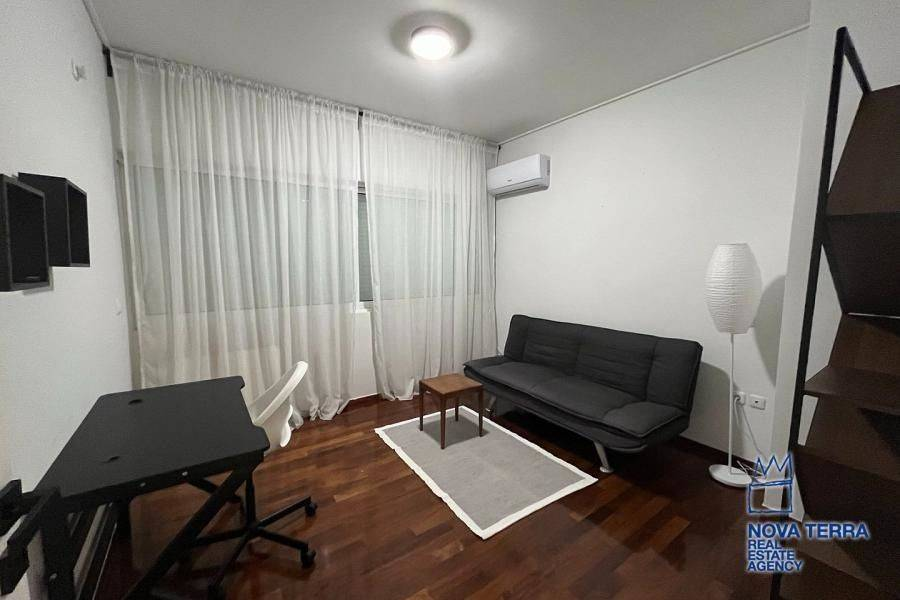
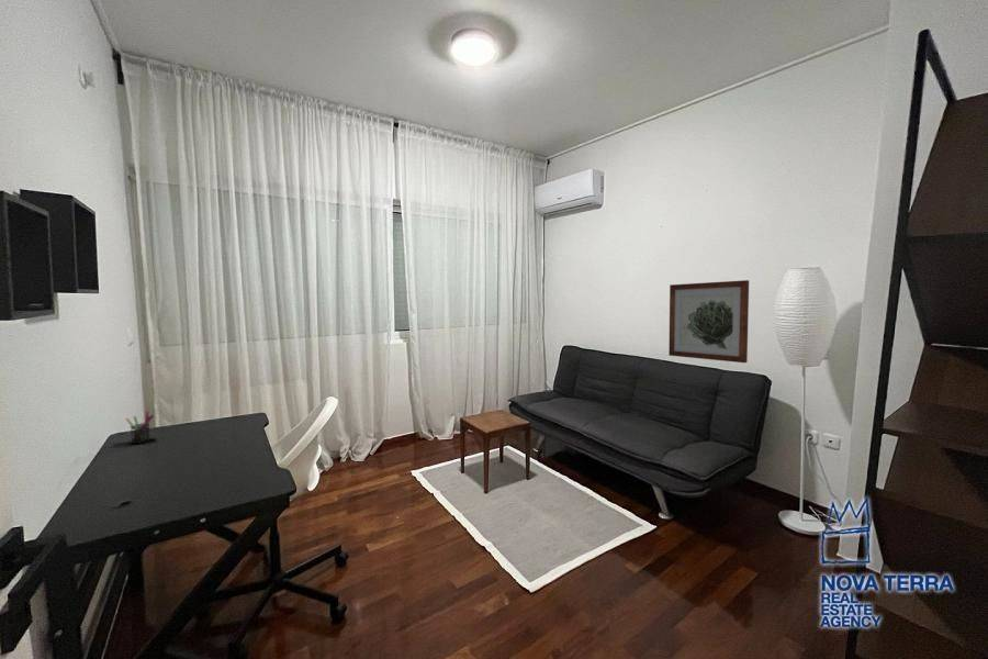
+ pen holder [125,411,155,445]
+ wall art [667,279,750,364]
